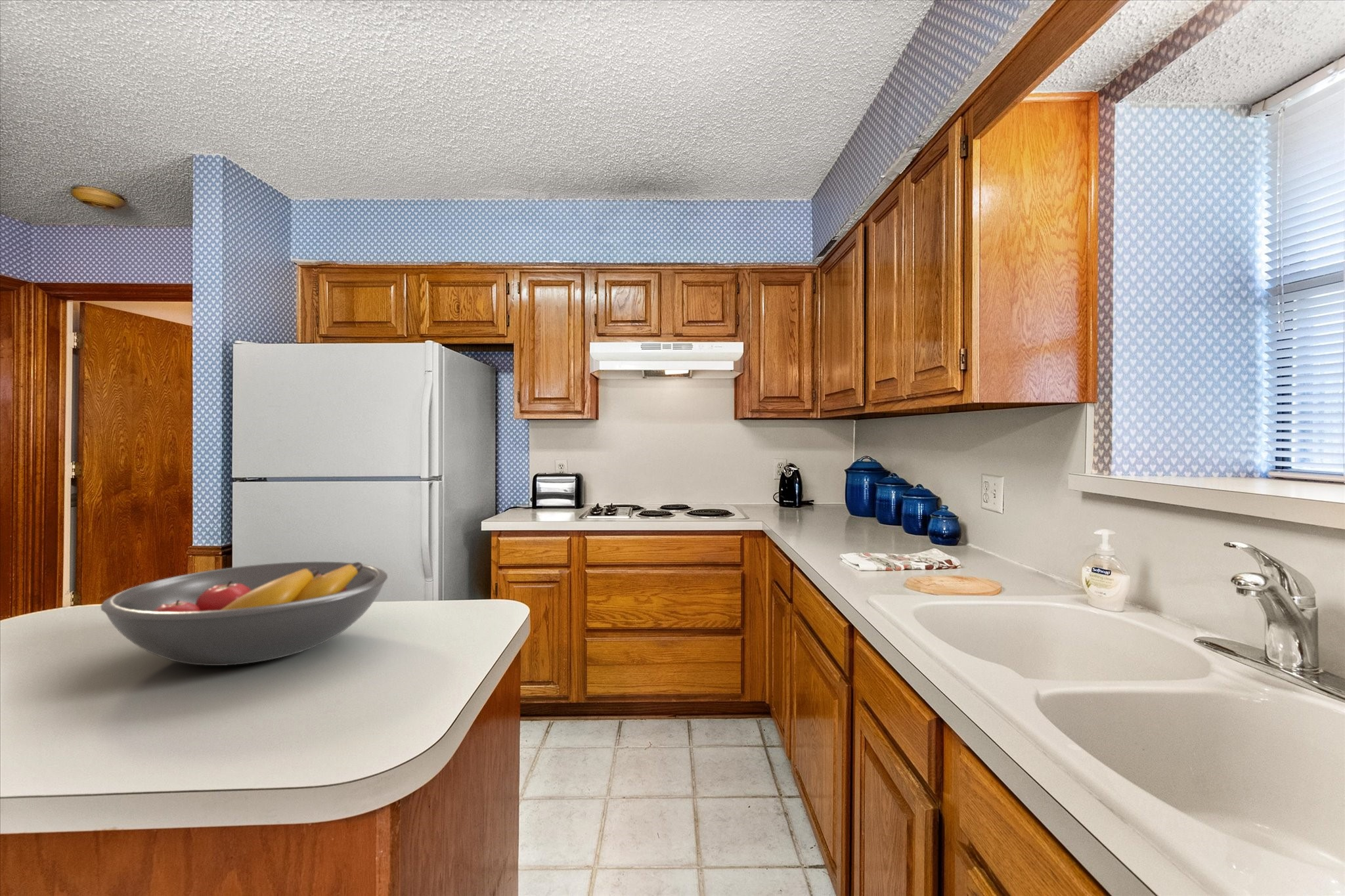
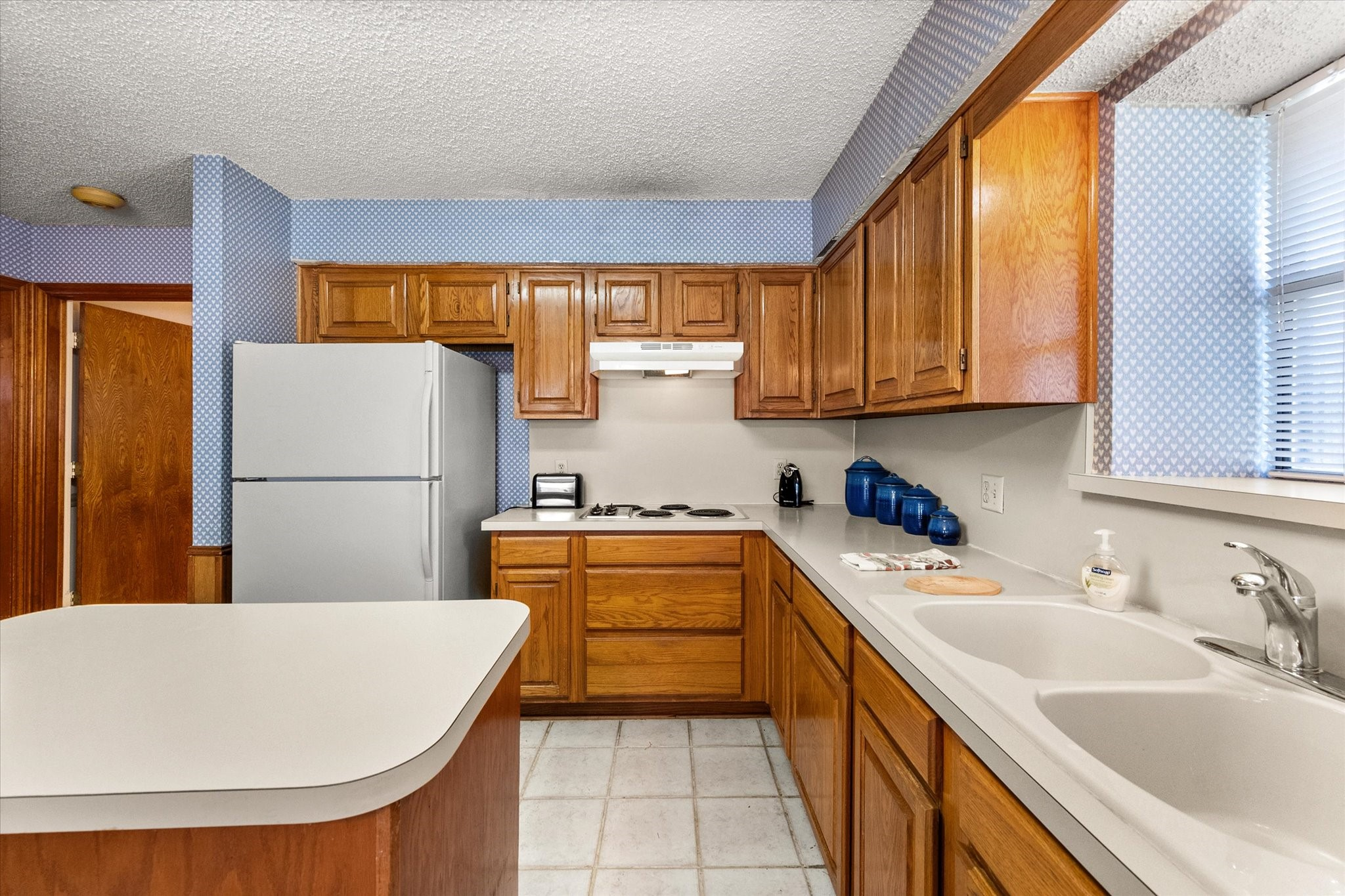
- fruit bowl [100,561,388,666]
